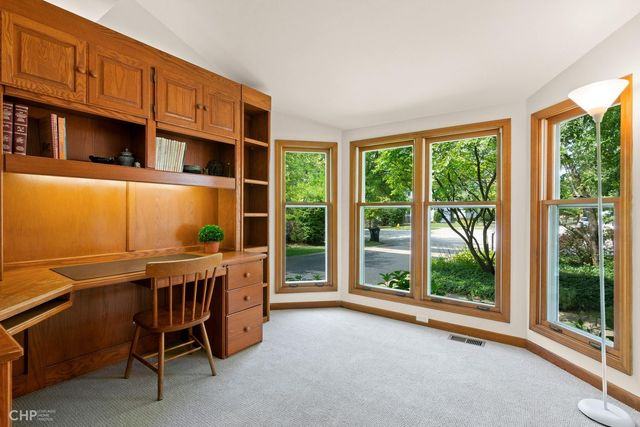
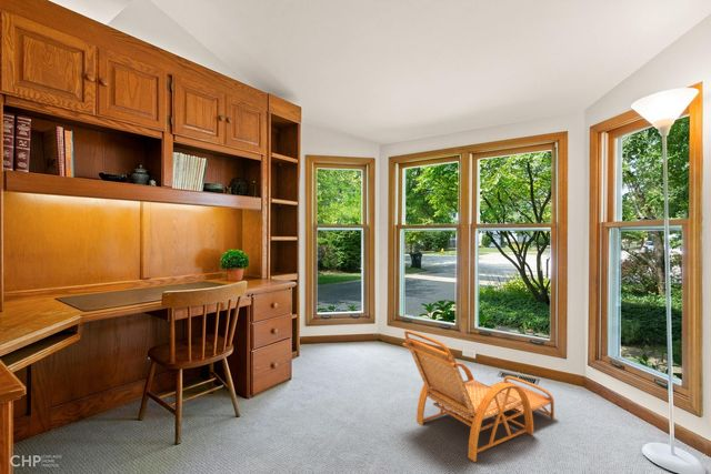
+ deck chair [401,330,555,463]
